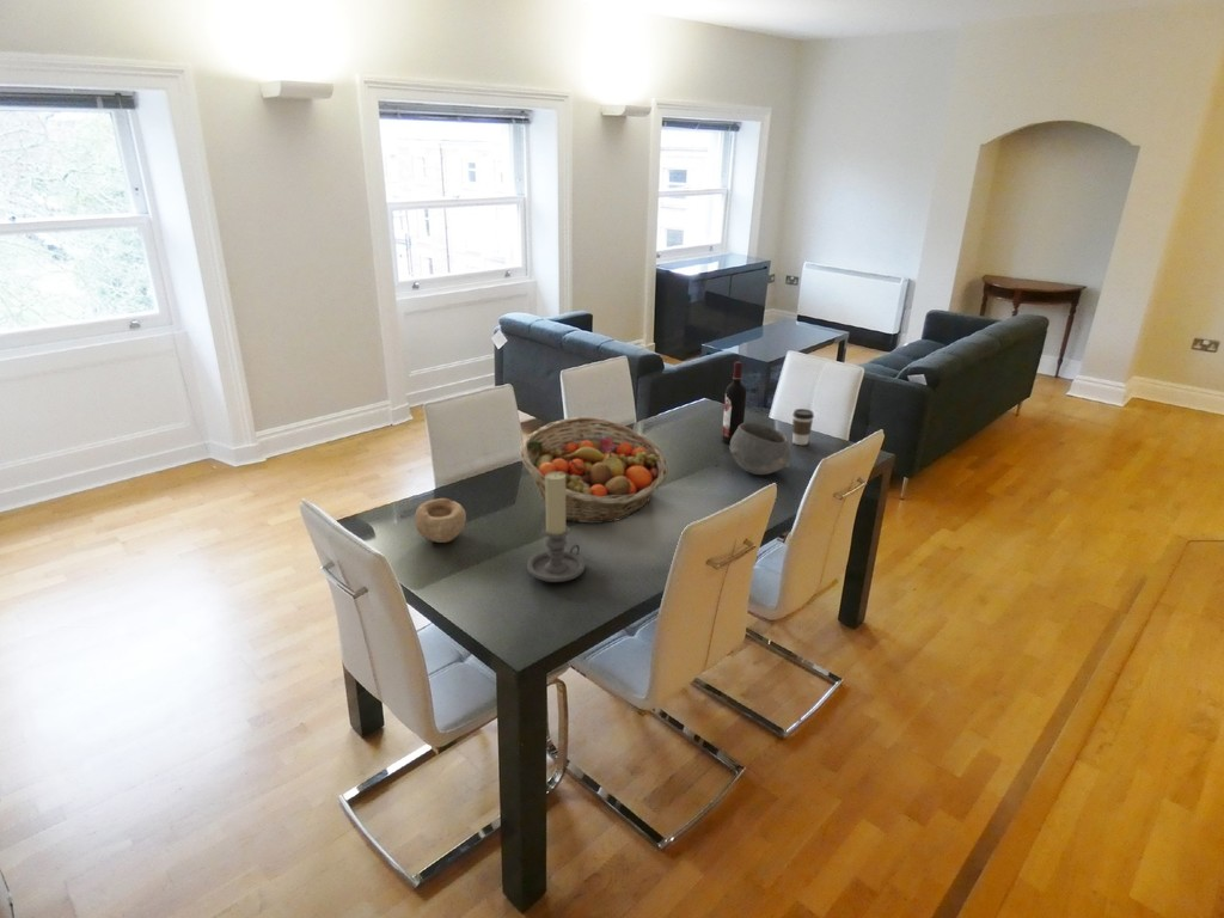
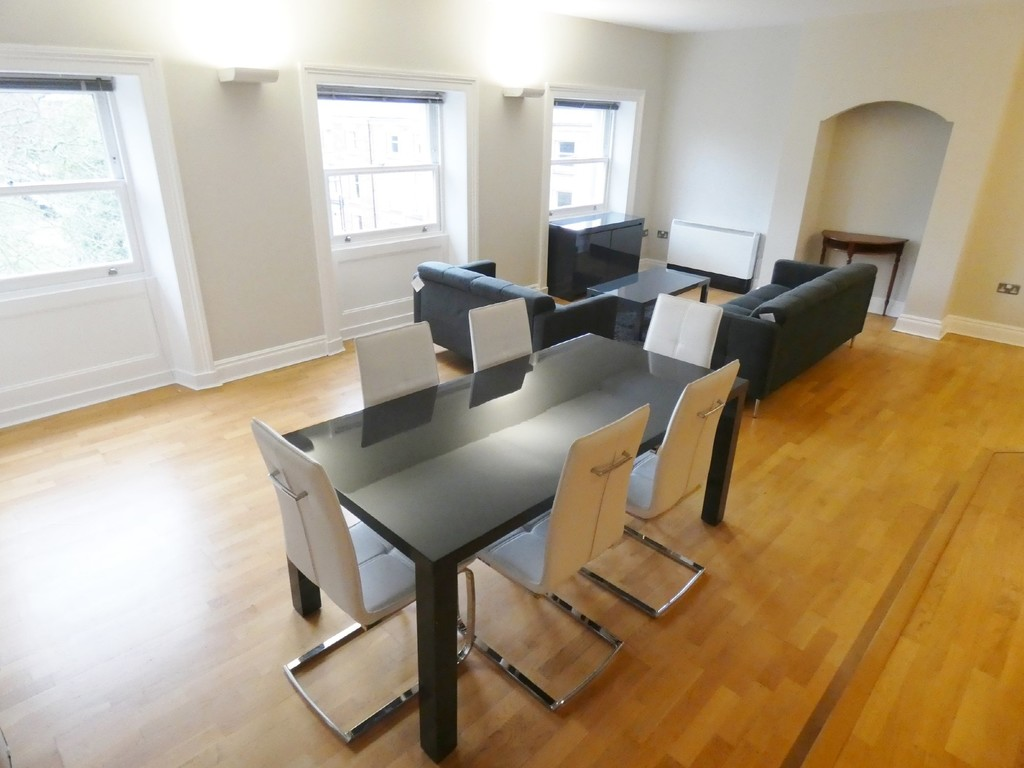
- fruit basket [519,416,669,525]
- wine bottle [721,361,747,445]
- candle holder [526,472,587,583]
- bowl [414,497,467,544]
- bowl [729,422,791,476]
- coffee cup [791,408,815,446]
